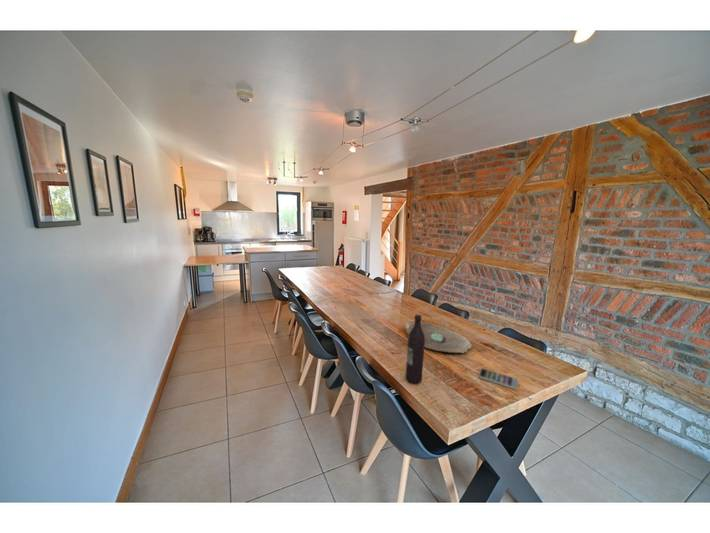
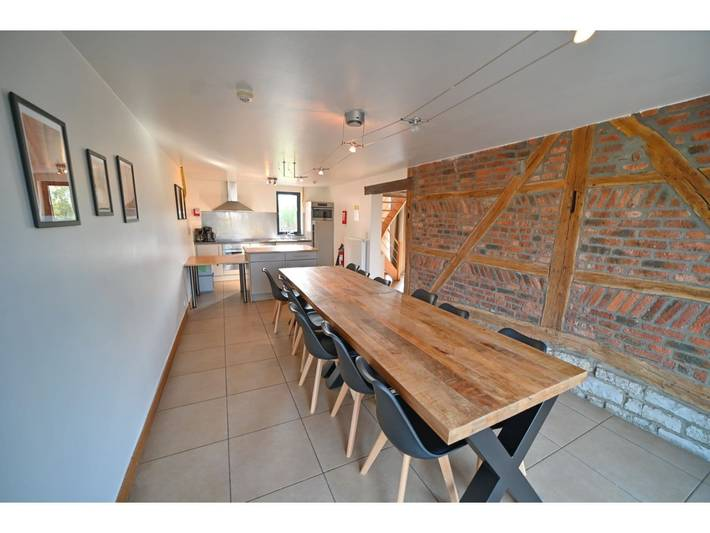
- decorative bowl [405,321,472,354]
- wine bottle [405,314,425,385]
- smartphone [477,367,518,390]
